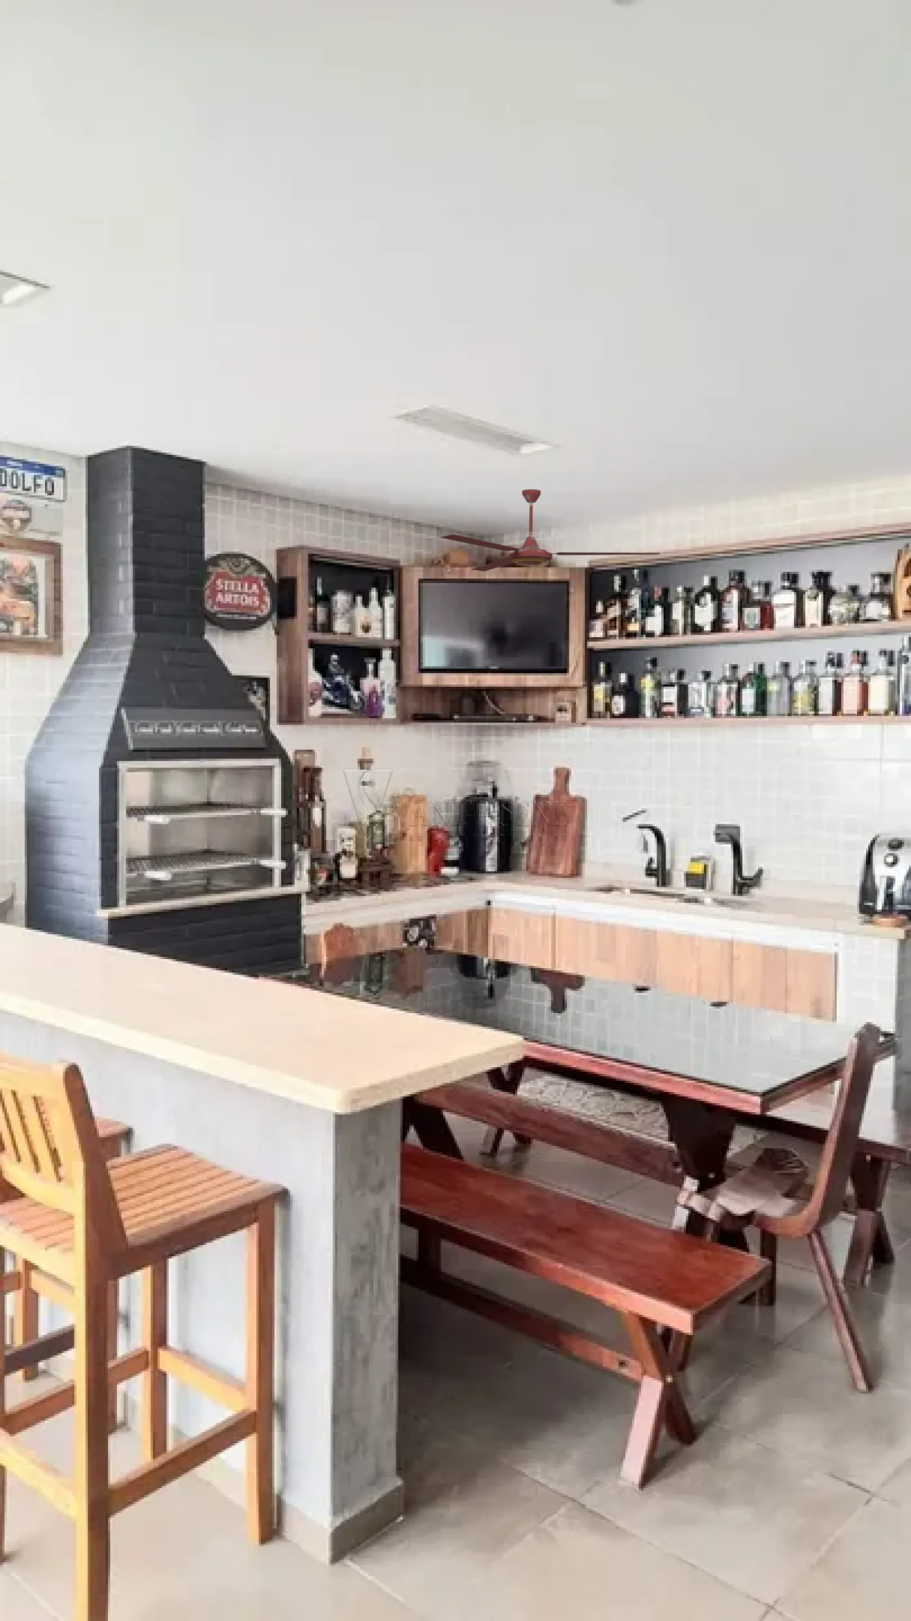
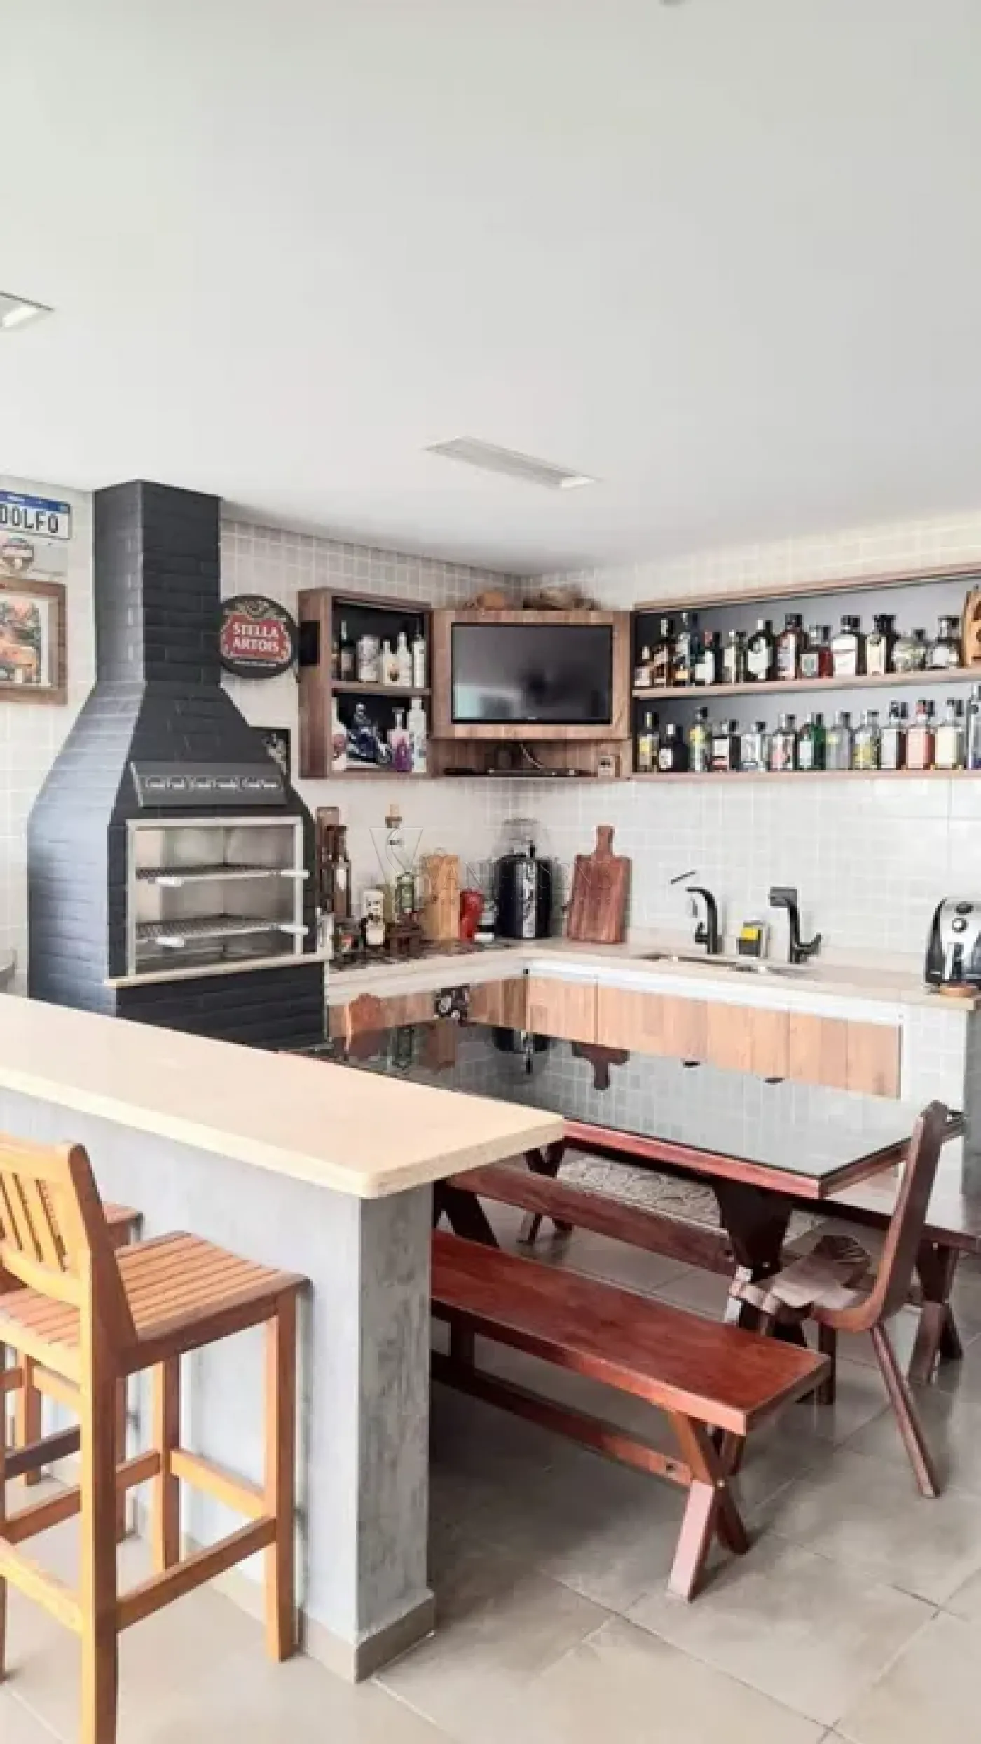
- ceiling fan [439,489,661,572]
